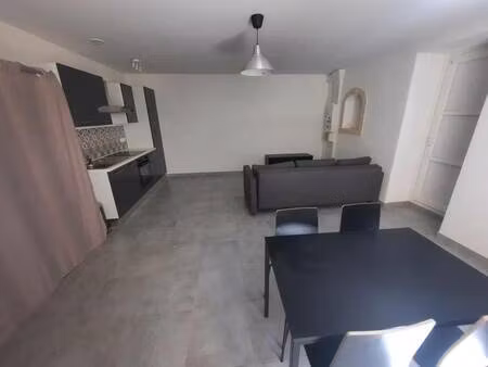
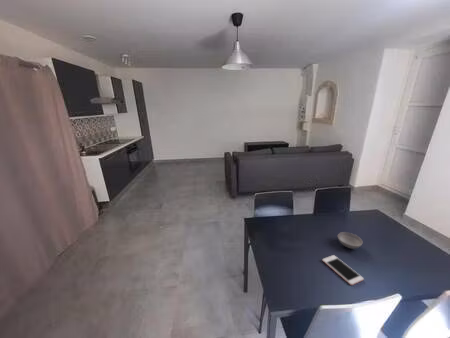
+ cell phone [321,254,365,286]
+ bowl [337,231,364,250]
